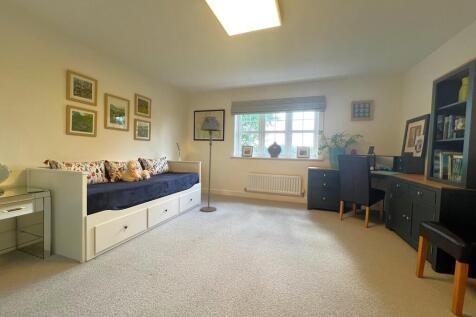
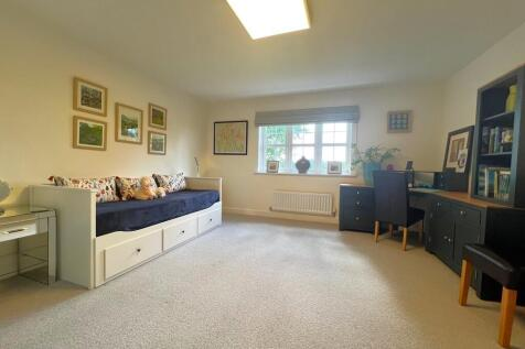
- floor lamp [200,115,222,213]
